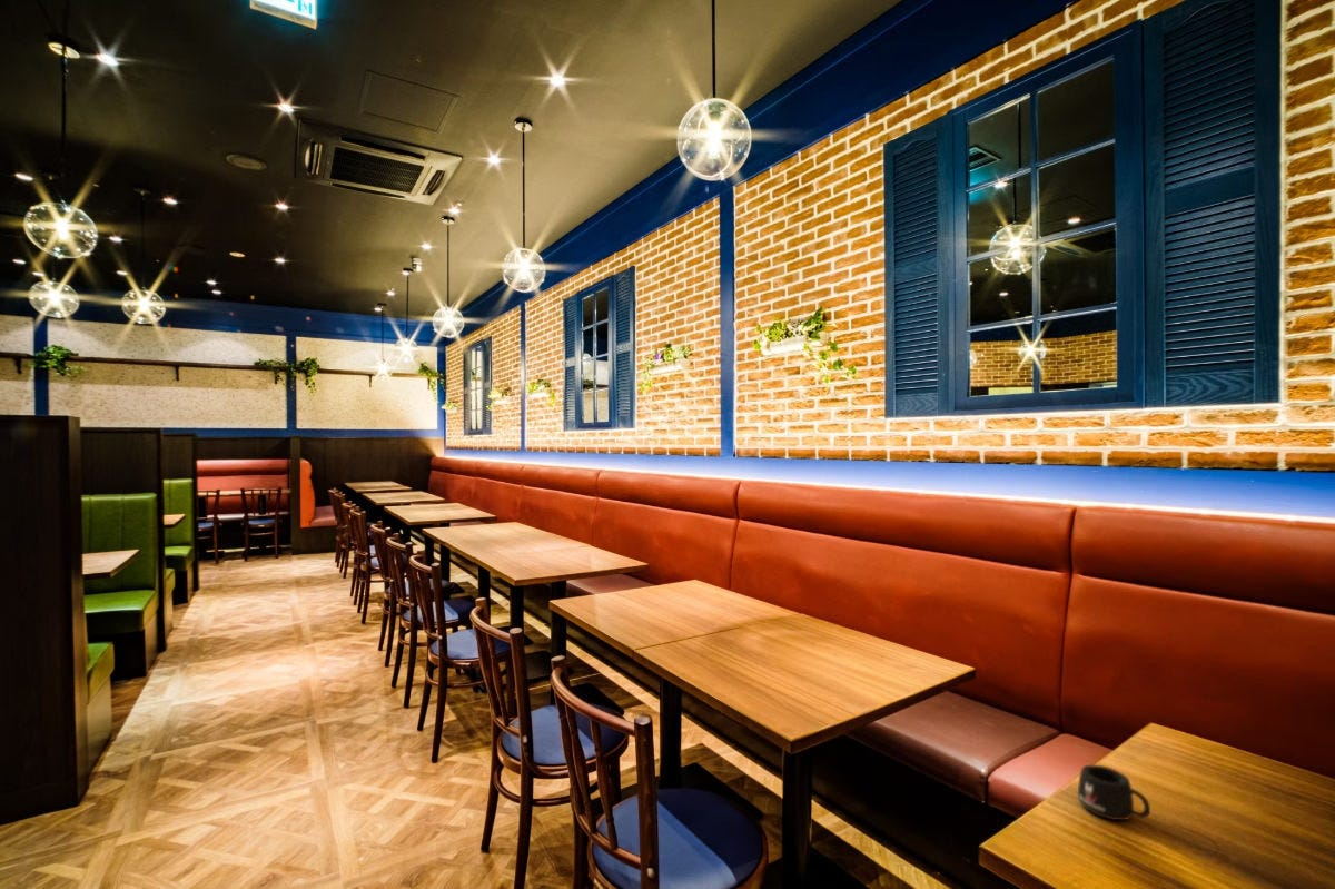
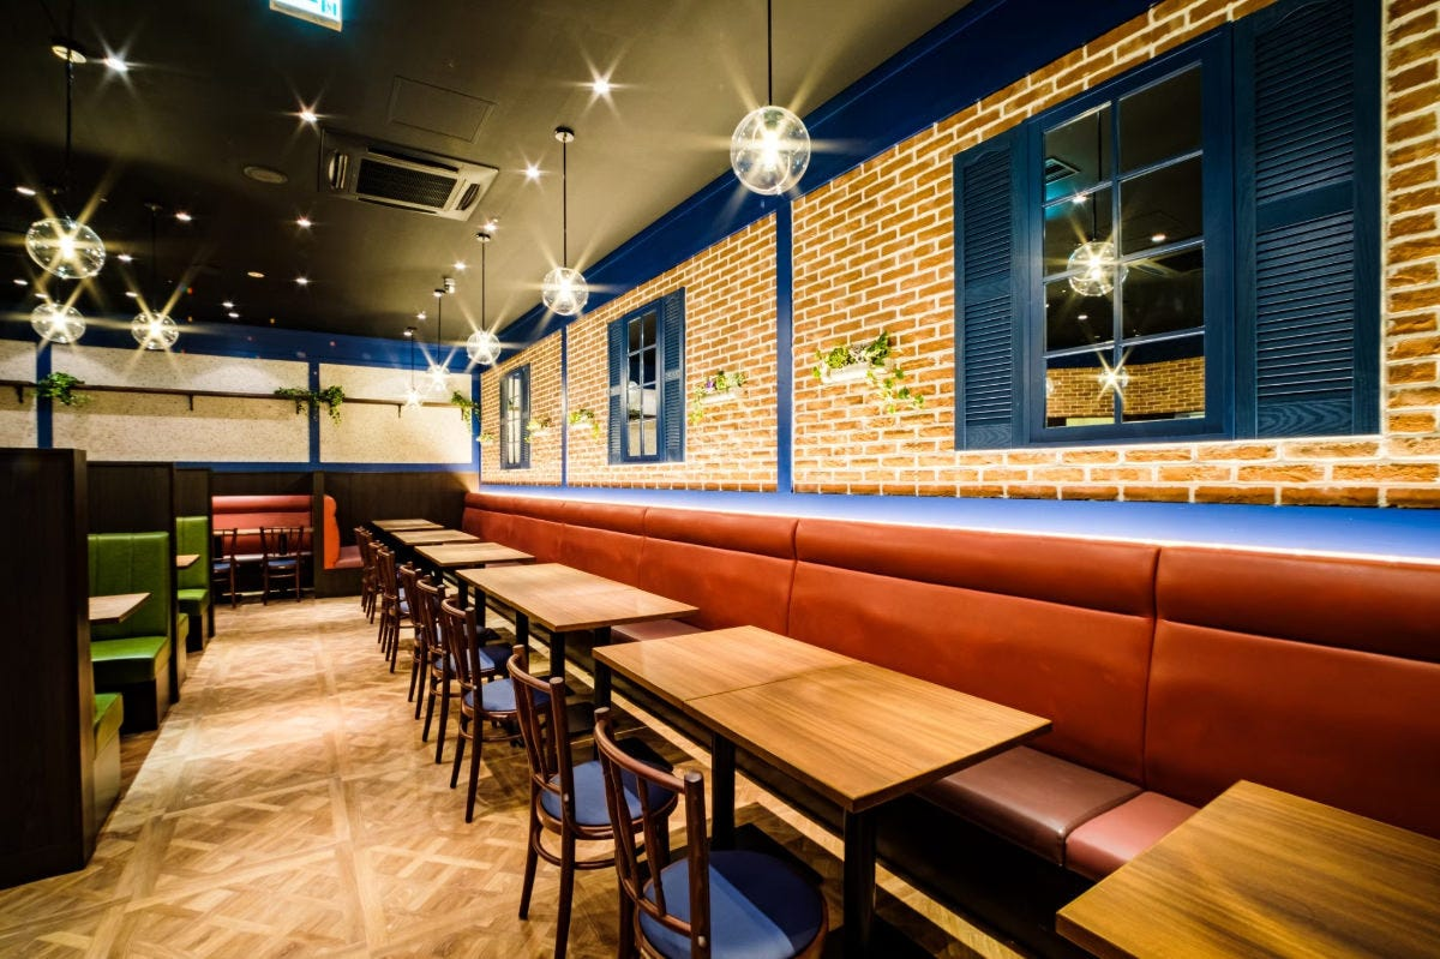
- mug [1077,763,1151,821]
